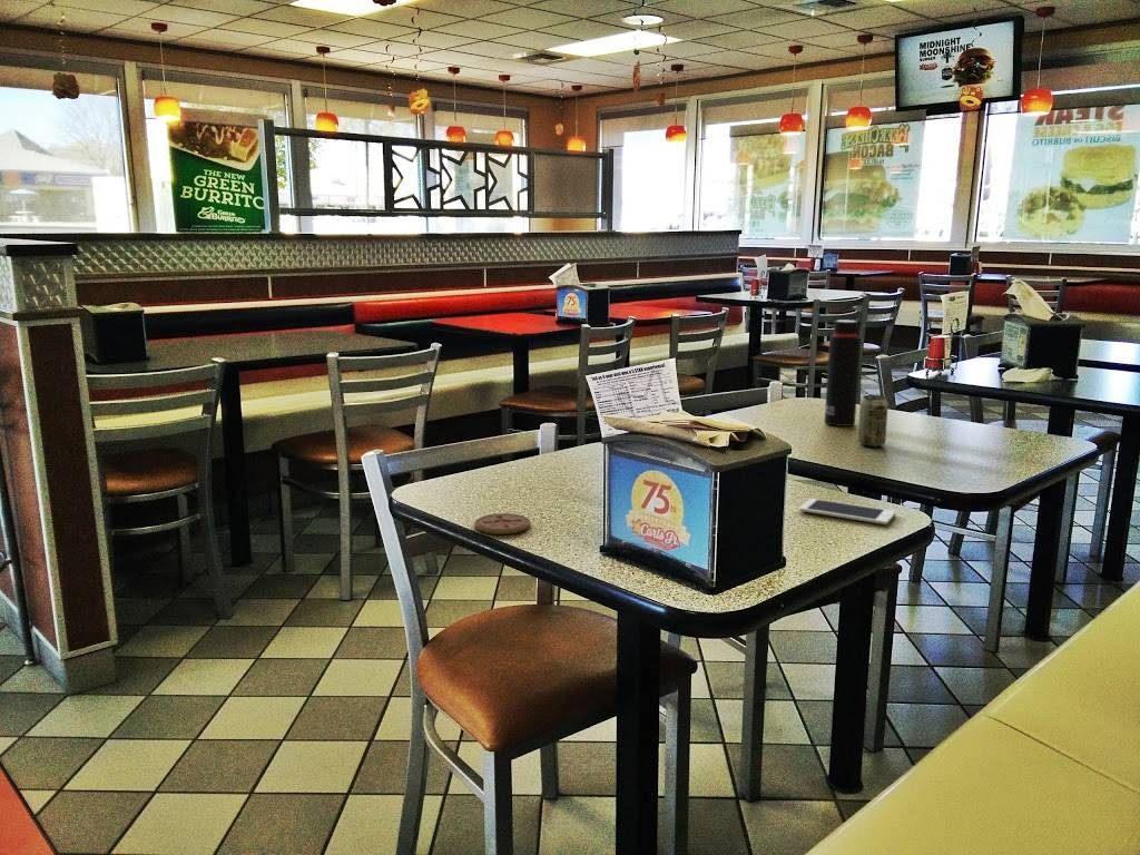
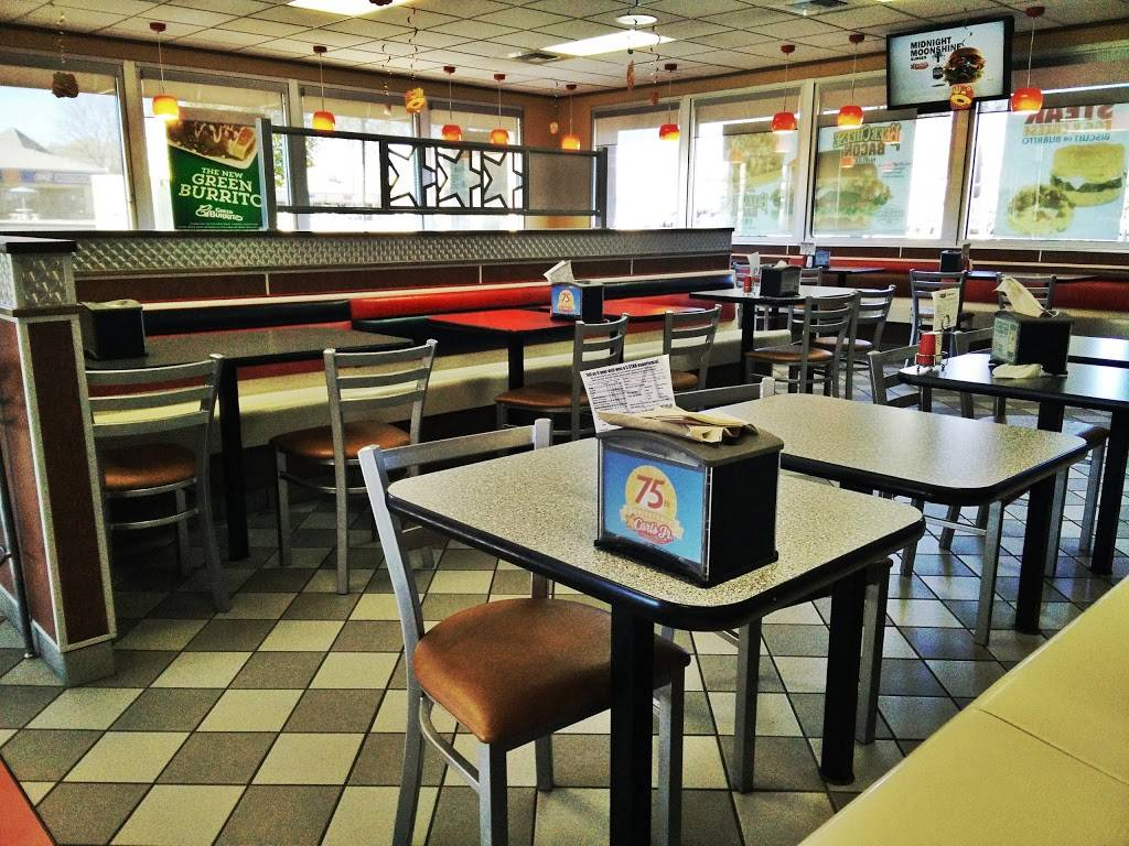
- water bottle [824,320,862,428]
- cell phone [798,498,896,525]
- coaster [473,512,532,535]
- beverage can [857,394,890,448]
